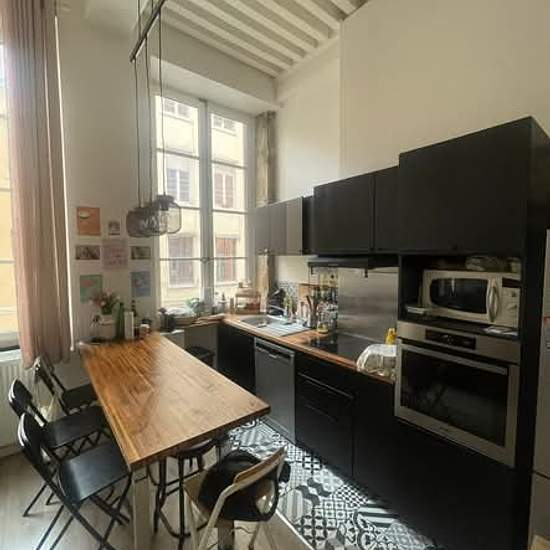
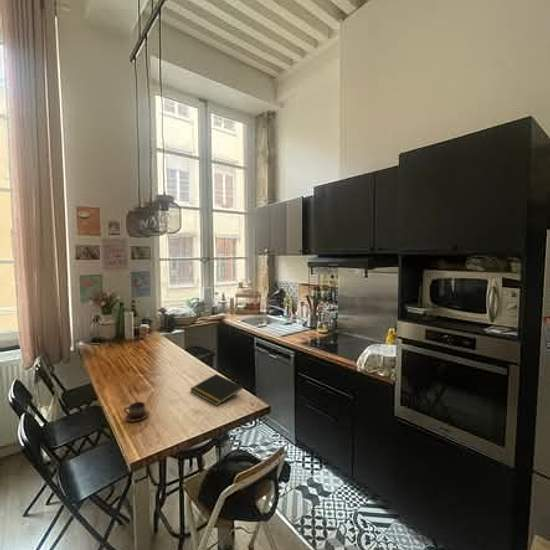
+ cup [123,401,150,423]
+ notepad [189,373,245,407]
